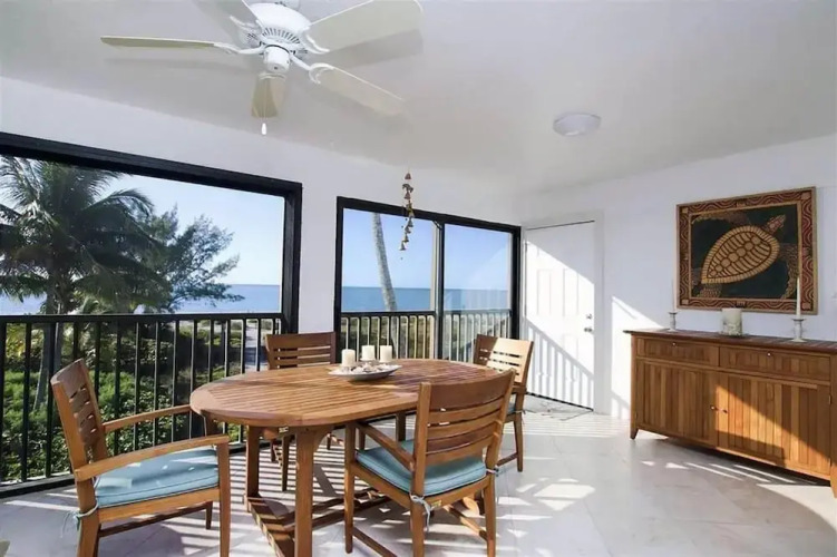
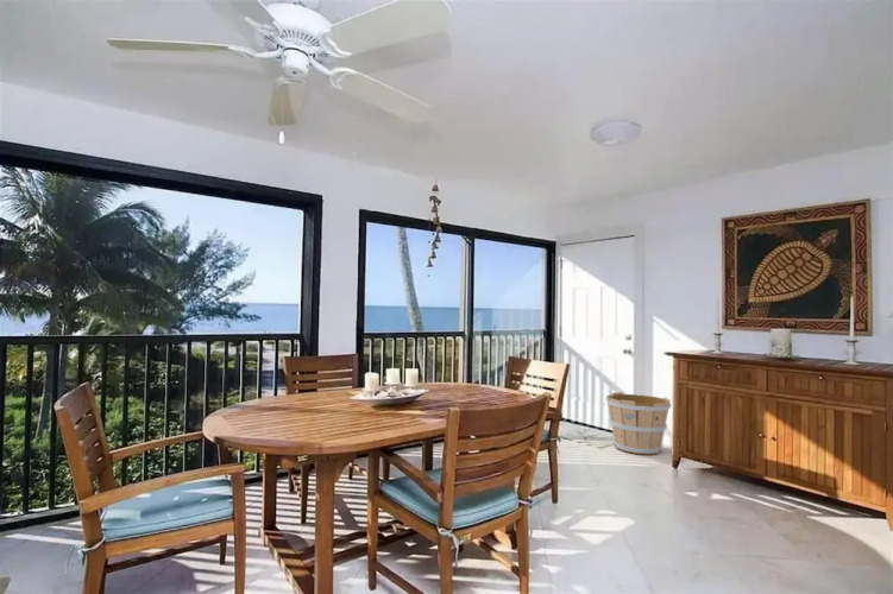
+ wooden bucket [605,391,673,456]
